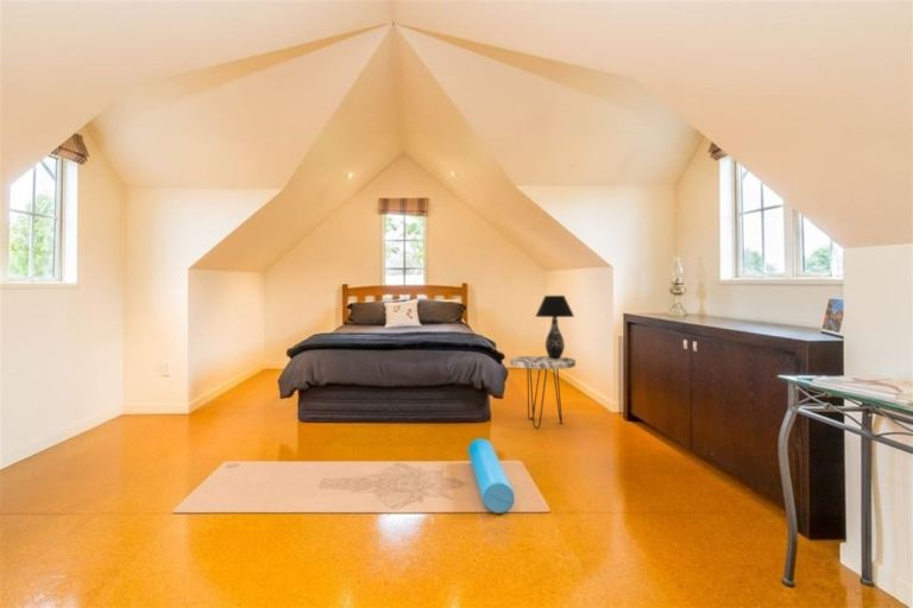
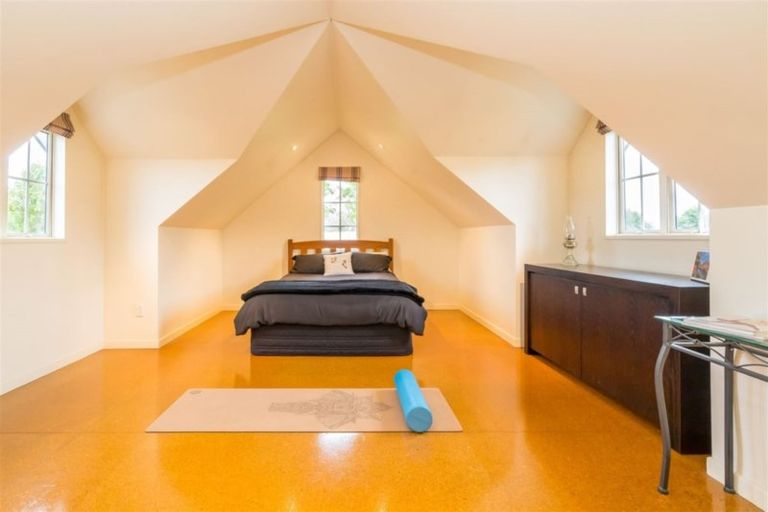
- side table [509,355,577,430]
- table lamp [534,294,575,360]
